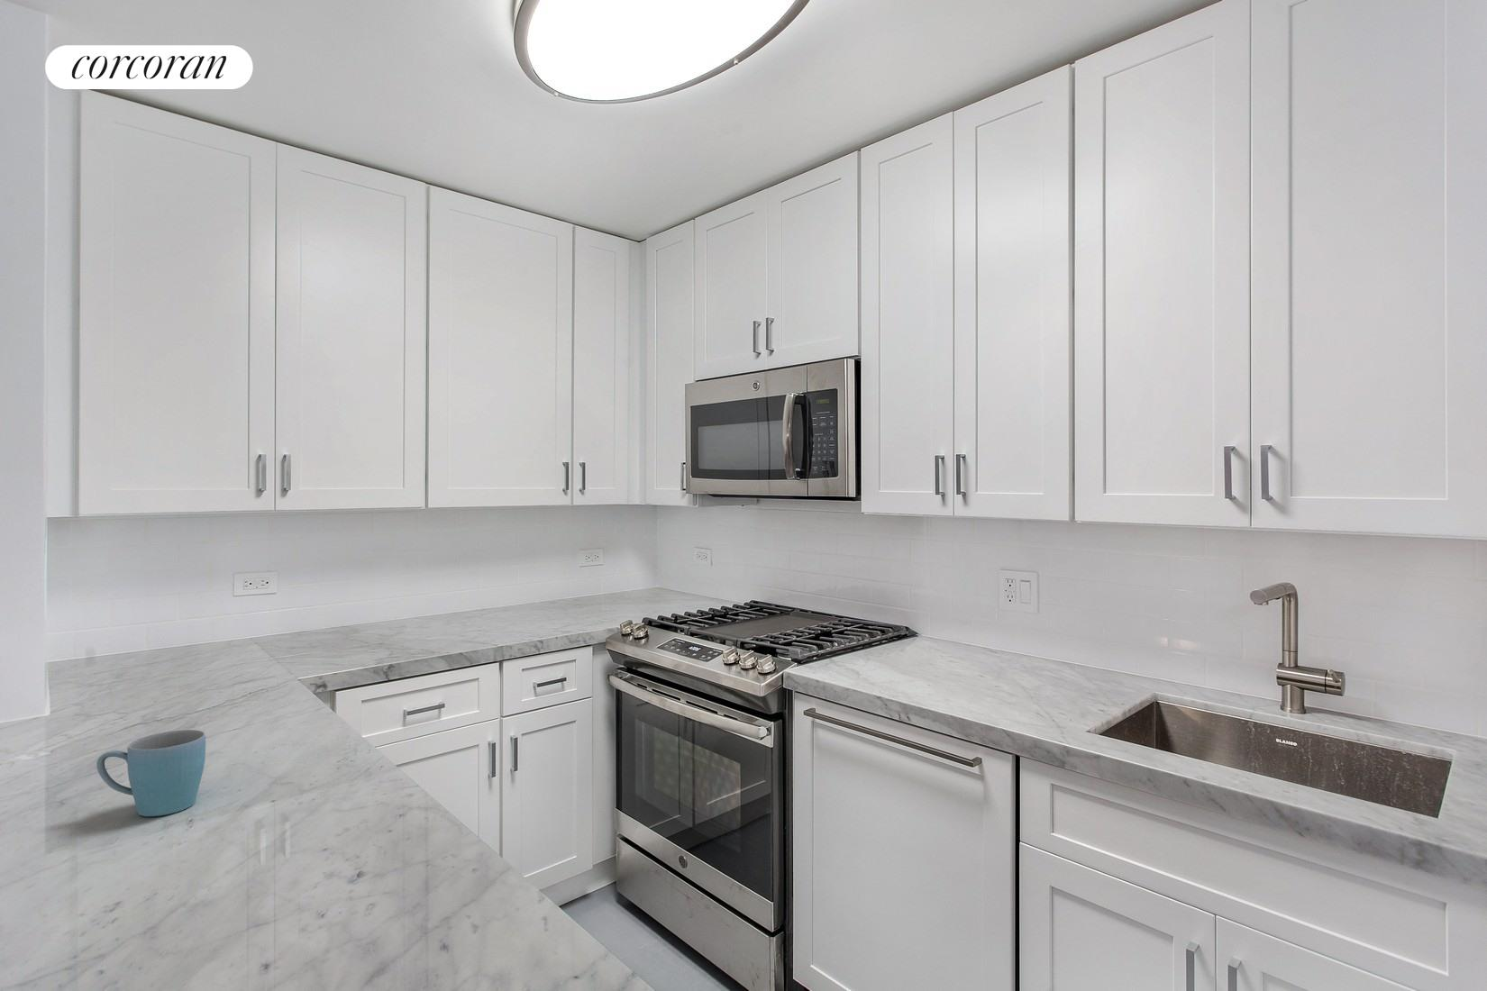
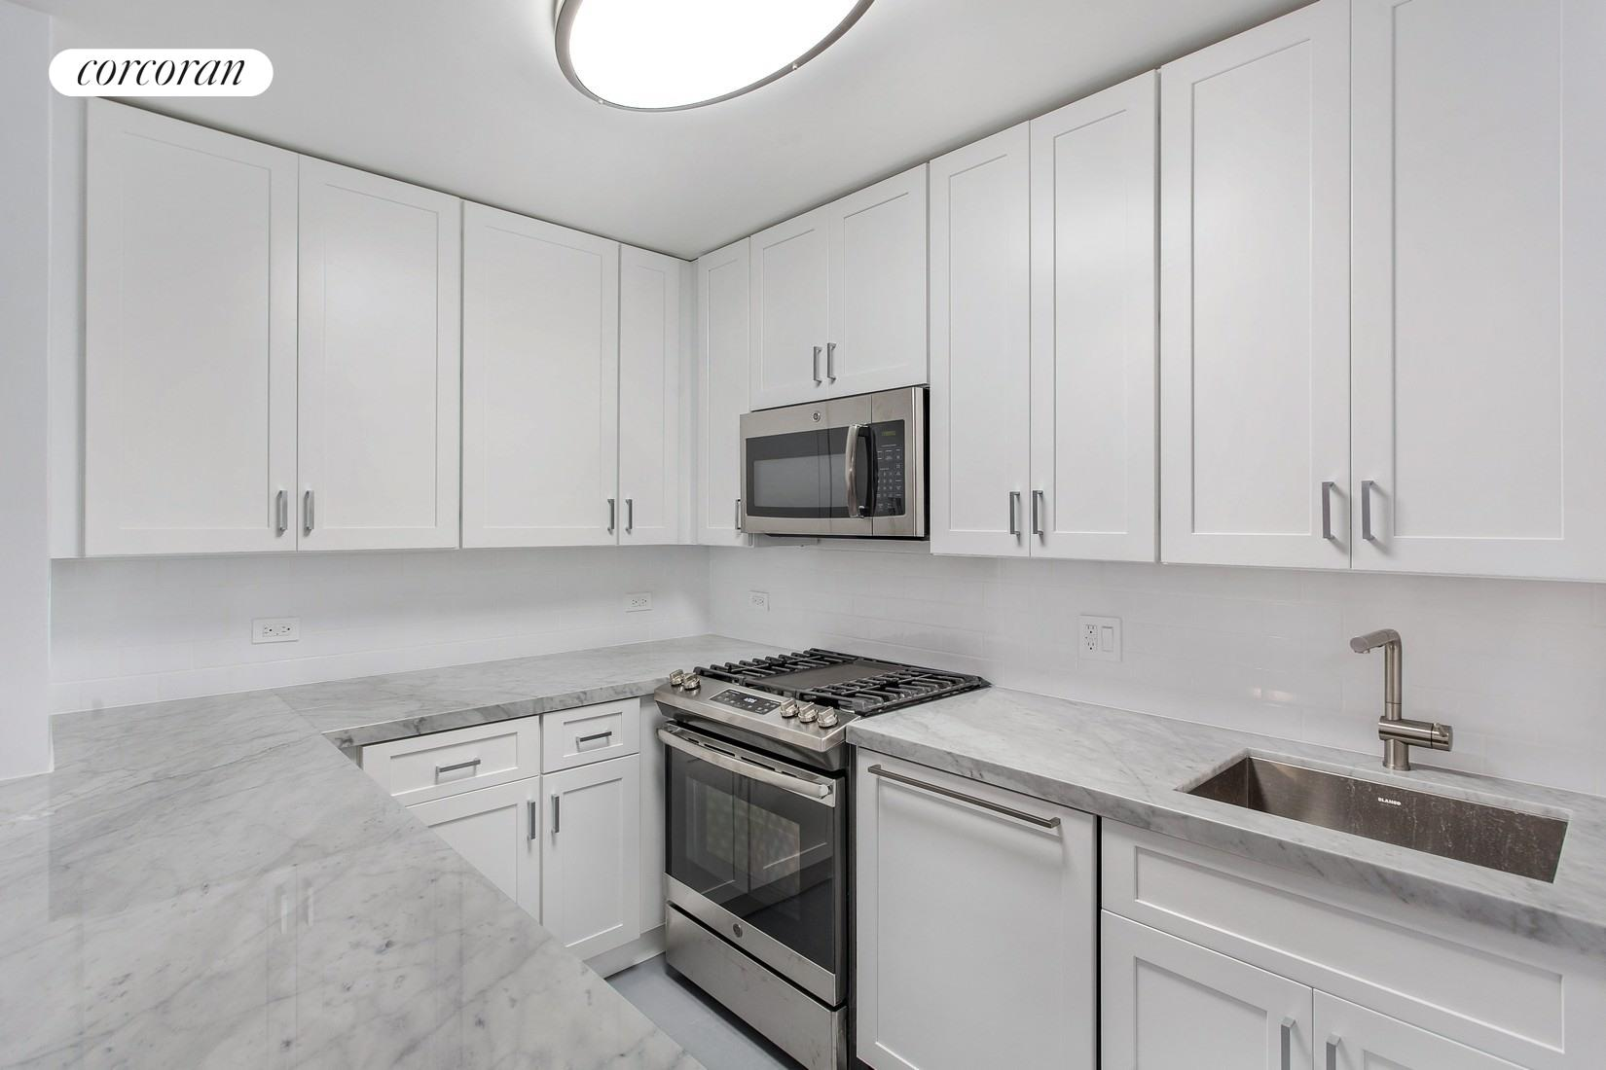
- mug [95,729,207,817]
